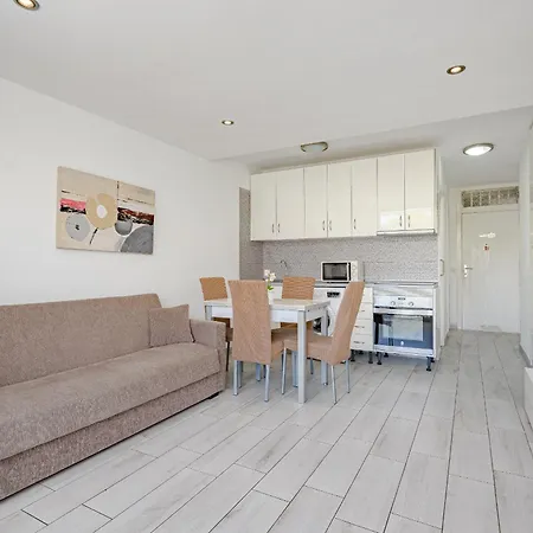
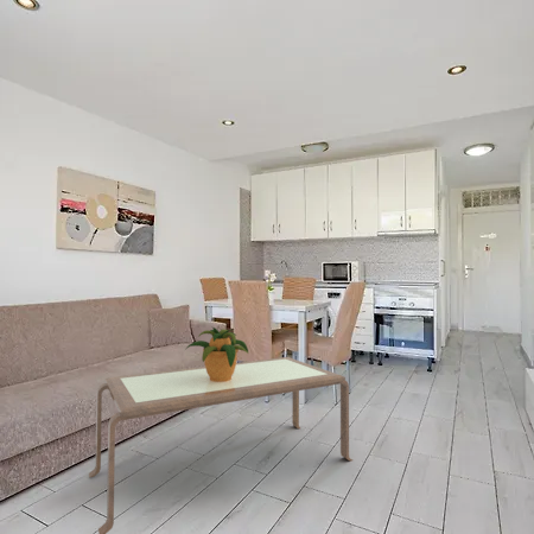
+ coffee table [88,356,354,534]
+ potted plant [184,325,249,382]
